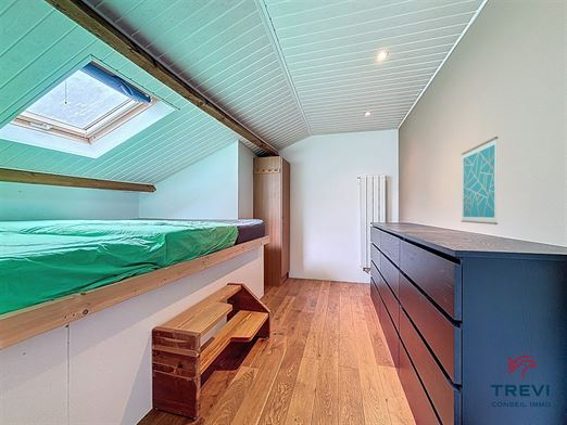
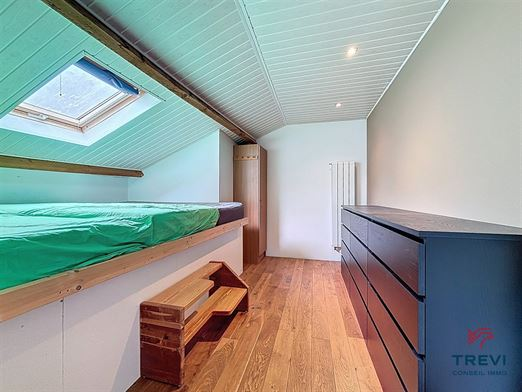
- wall art [461,136,499,226]
